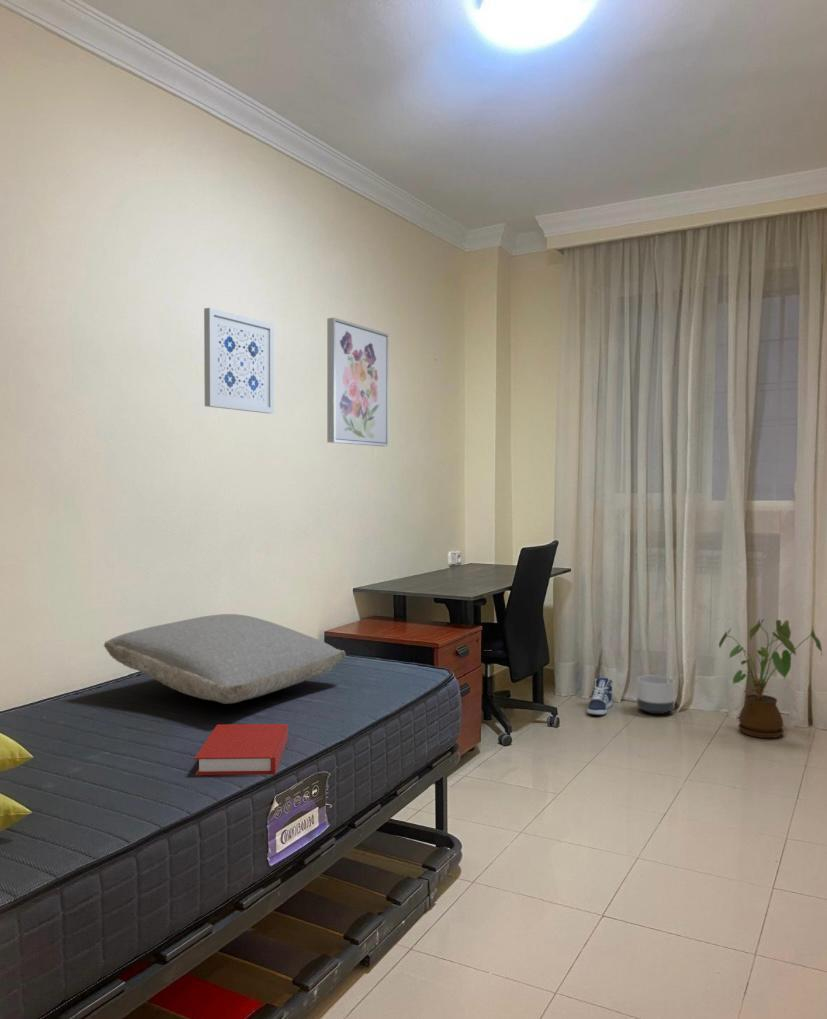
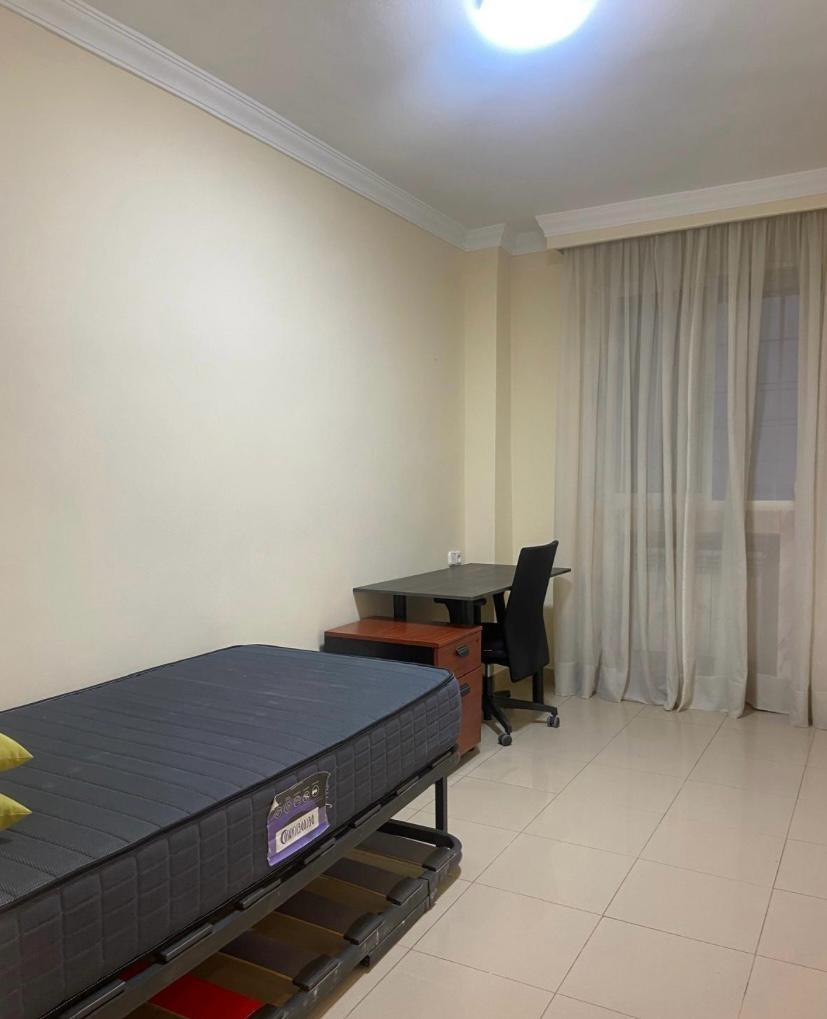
- book [194,723,289,776]
- wall art [326,317,389,447]
- wall art [203,307,275,415]
- planter [636,674,676,715]
- pillow [103,613,347,705]
- house plant [718,618,823,739]
- sneaker [586,677,613,716]
